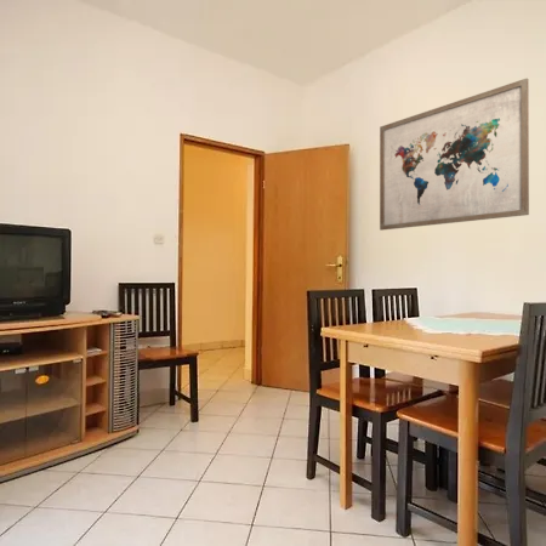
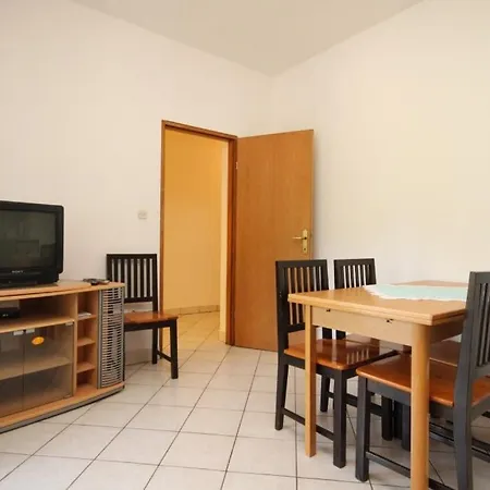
- wall art [379,78,530,232]
